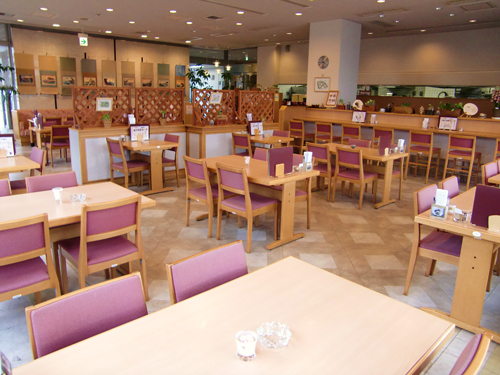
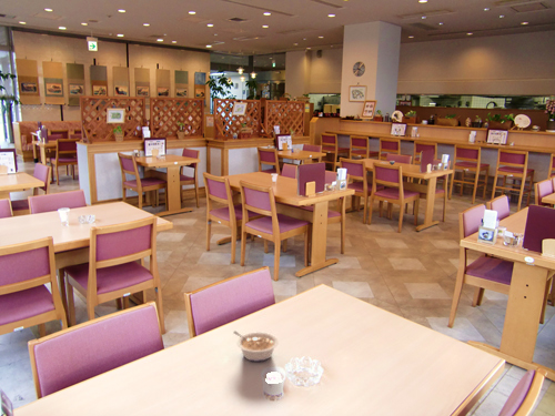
+ legume [232,329,280,363]
